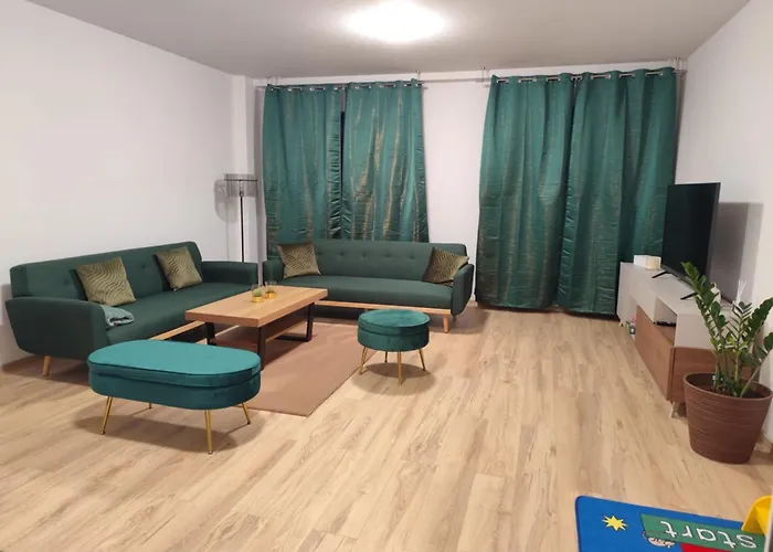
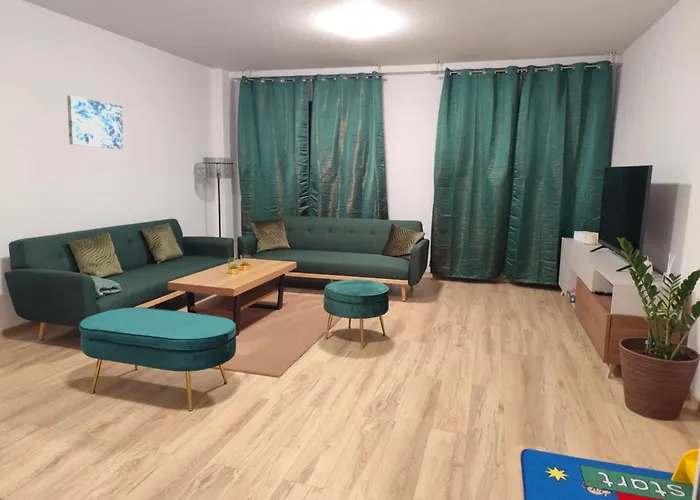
+ wall art [66,95,124,150]
